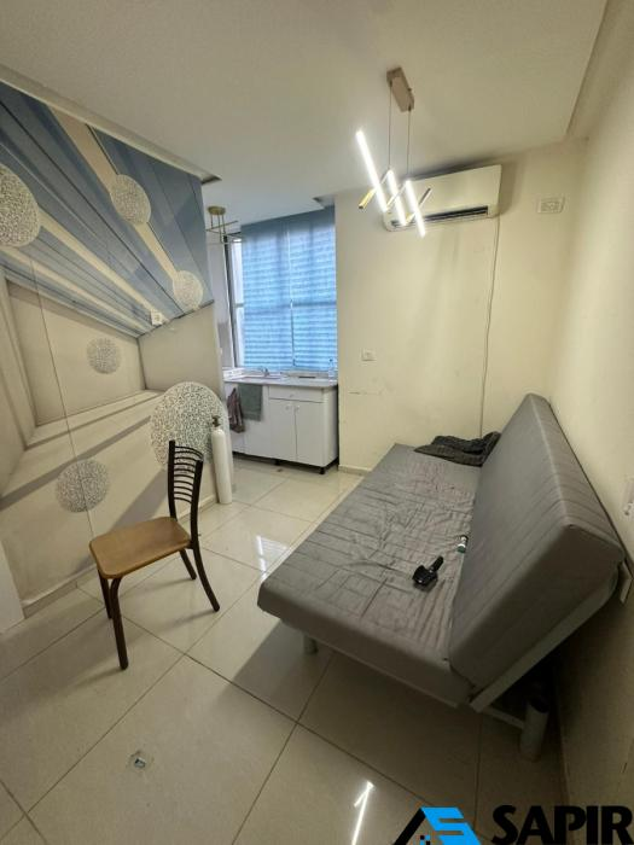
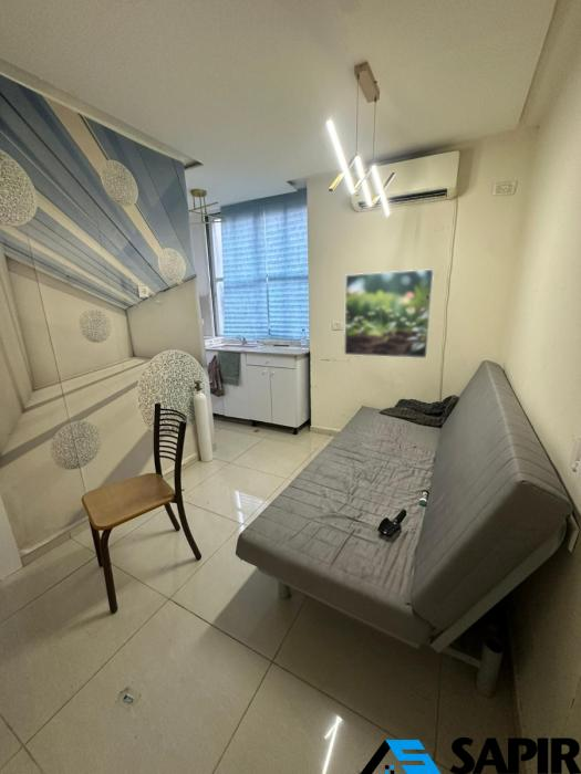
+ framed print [343,268,435,359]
